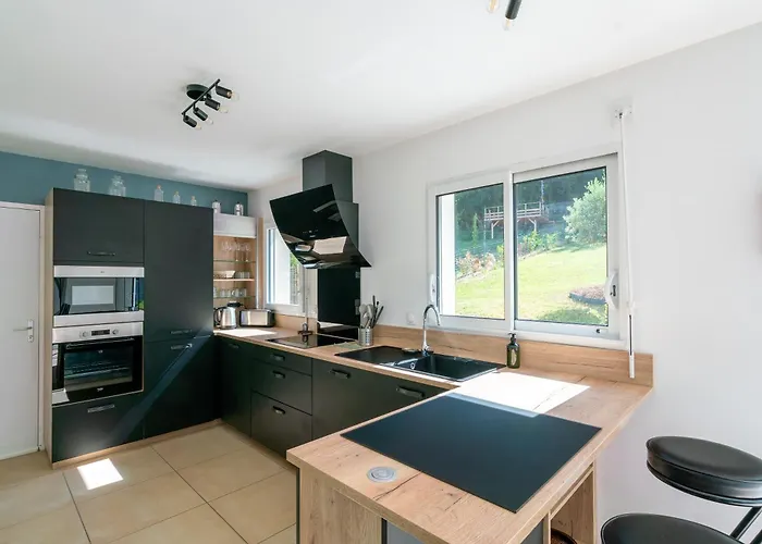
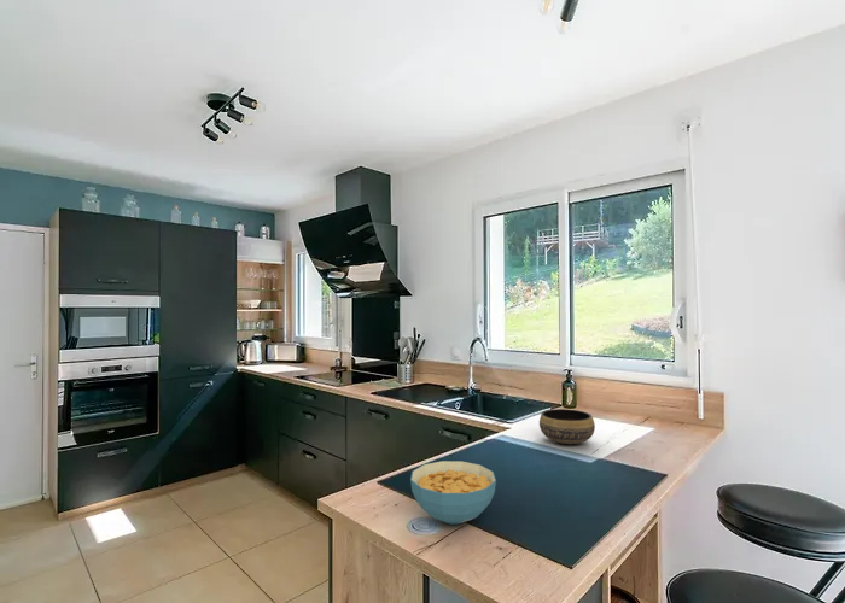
+ cereal bowl [409,459,497,526]
+ bowl [538,408,596,445]
